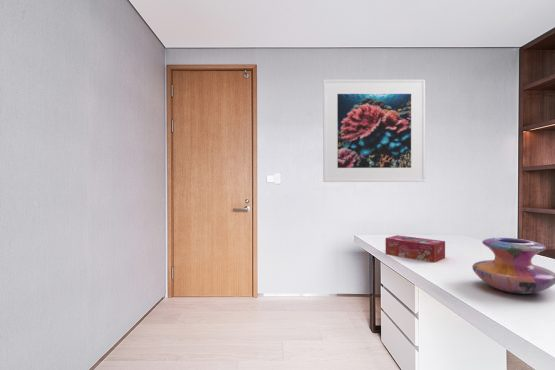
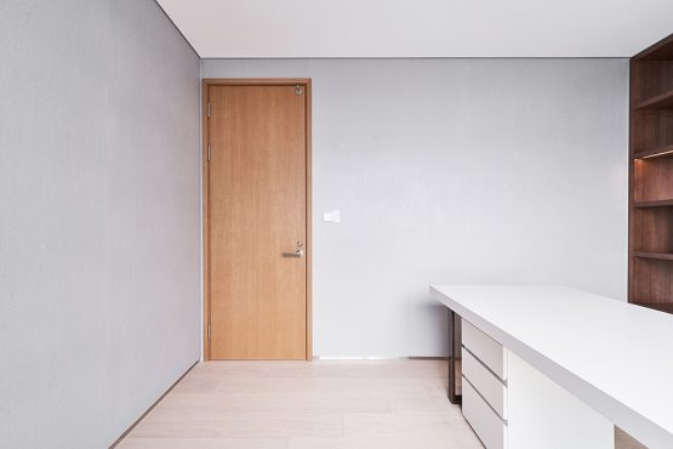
- decorative vase [472,237,555,295]
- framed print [322,79,426,183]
- tissue box [385,234,446,264]
